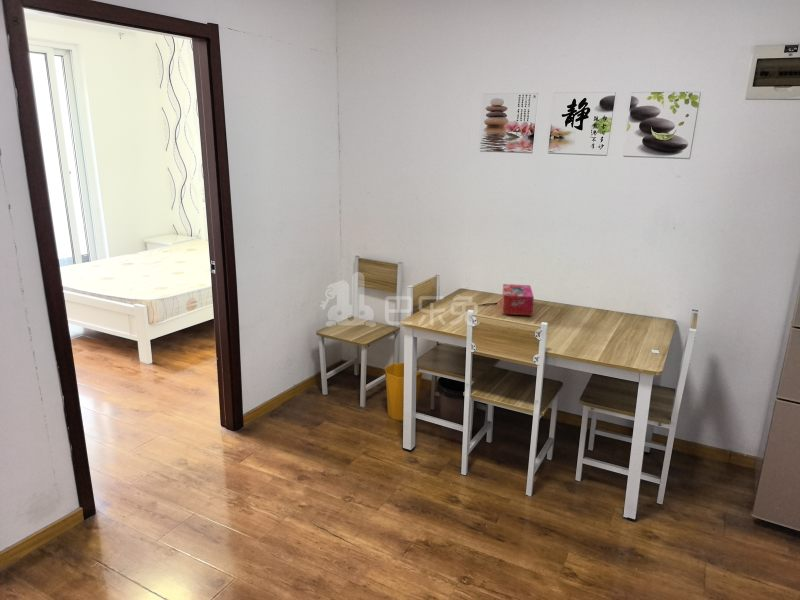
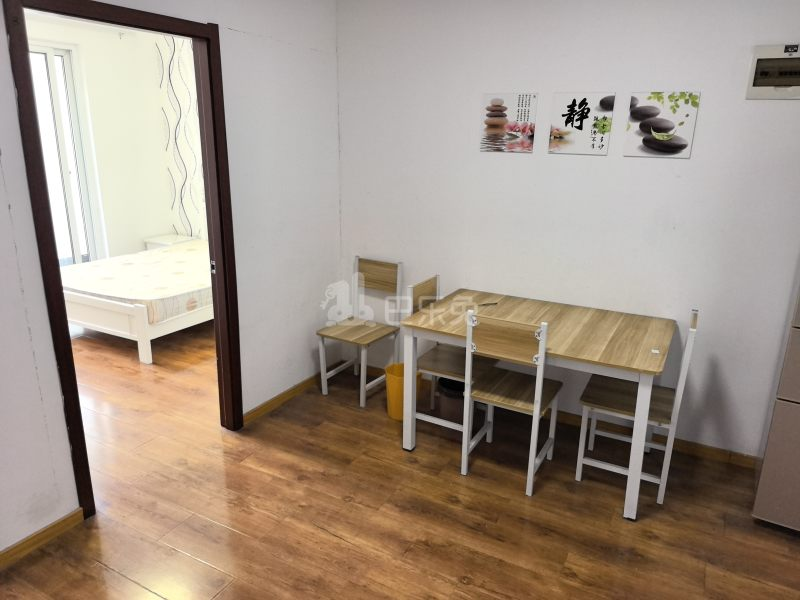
- tissue box [501,283,535,317]
